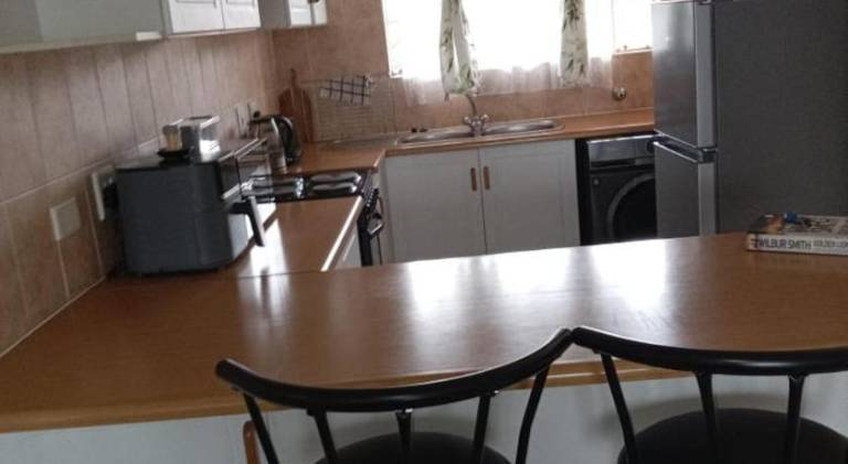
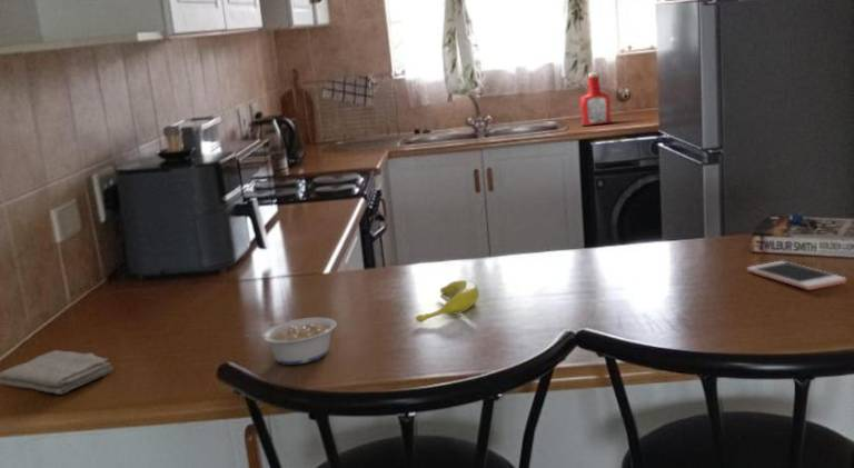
+ cell phone [746,260,847,291]
+ soap bottle [579,71,613,127]
+ legume [244,317,337,366]
+ washcloth [0,349,115,396]
+ banana [415,279,480,323]
